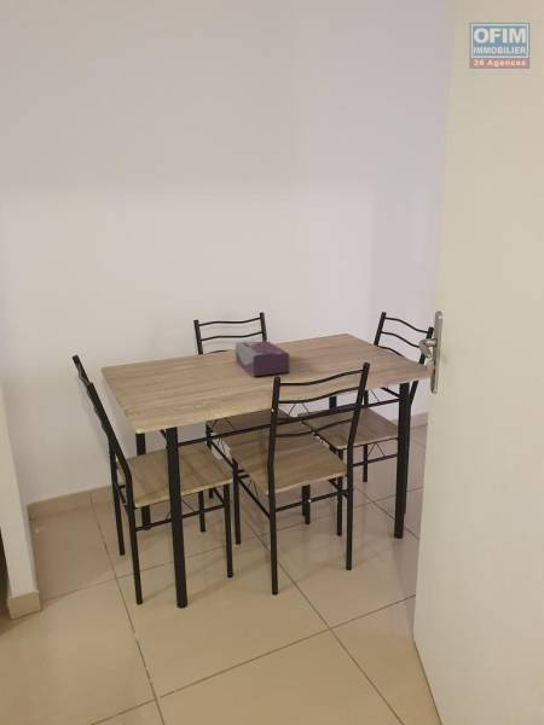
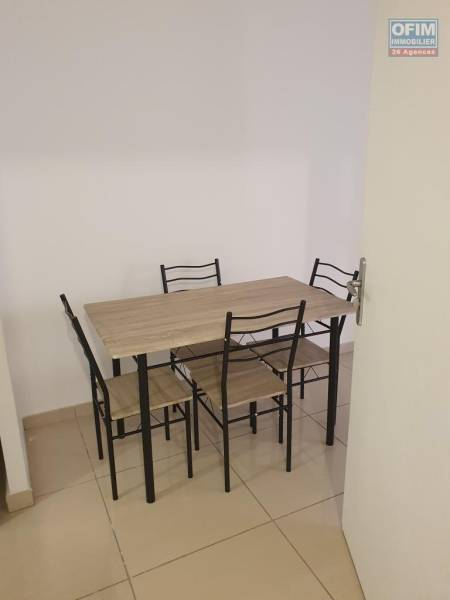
- tissue box [235,340,290,377]
